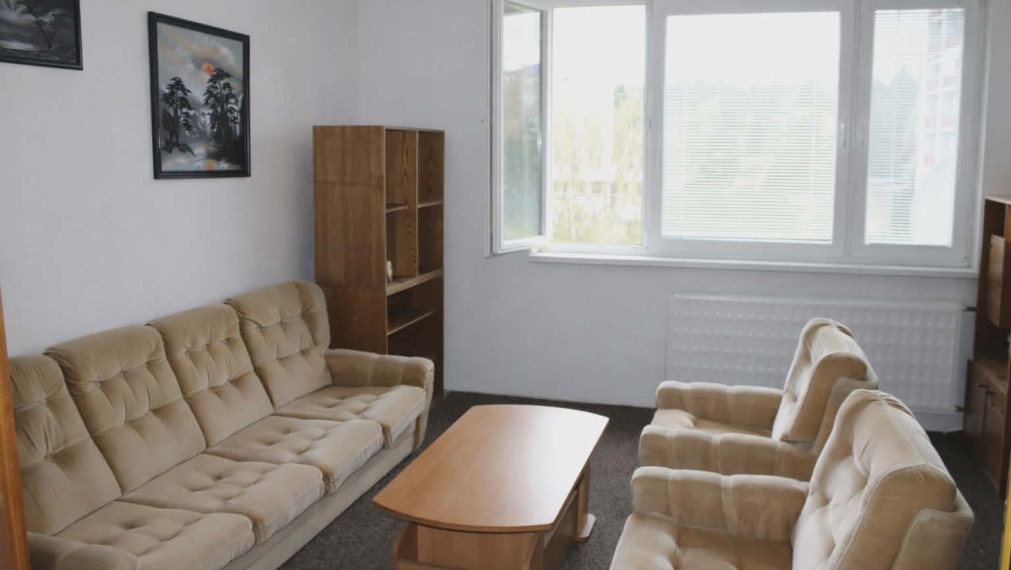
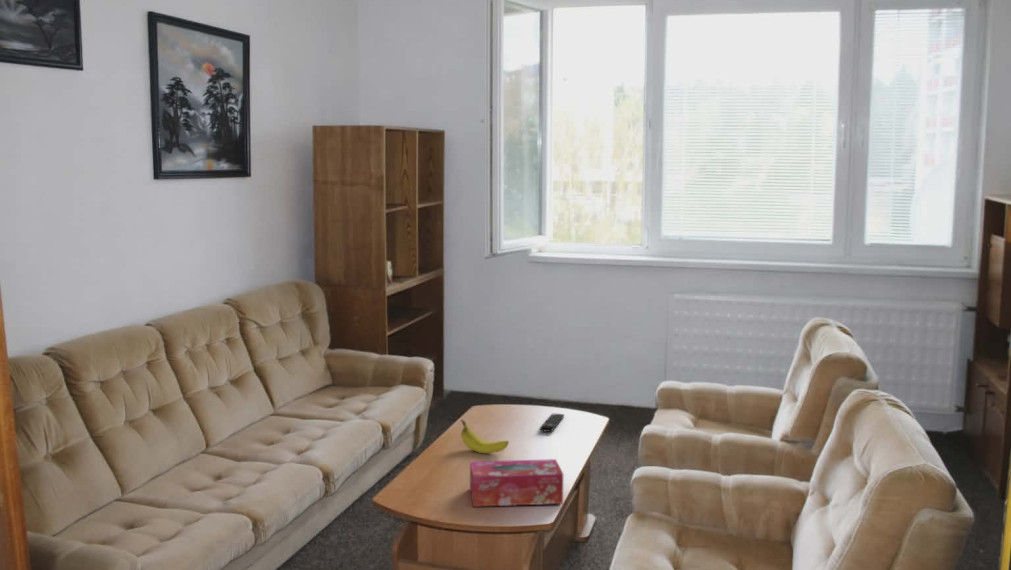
+ fruit [460,418,510,454]
+ remote control [539,413,565,433]
+ tissue box [469,458,564,508]
